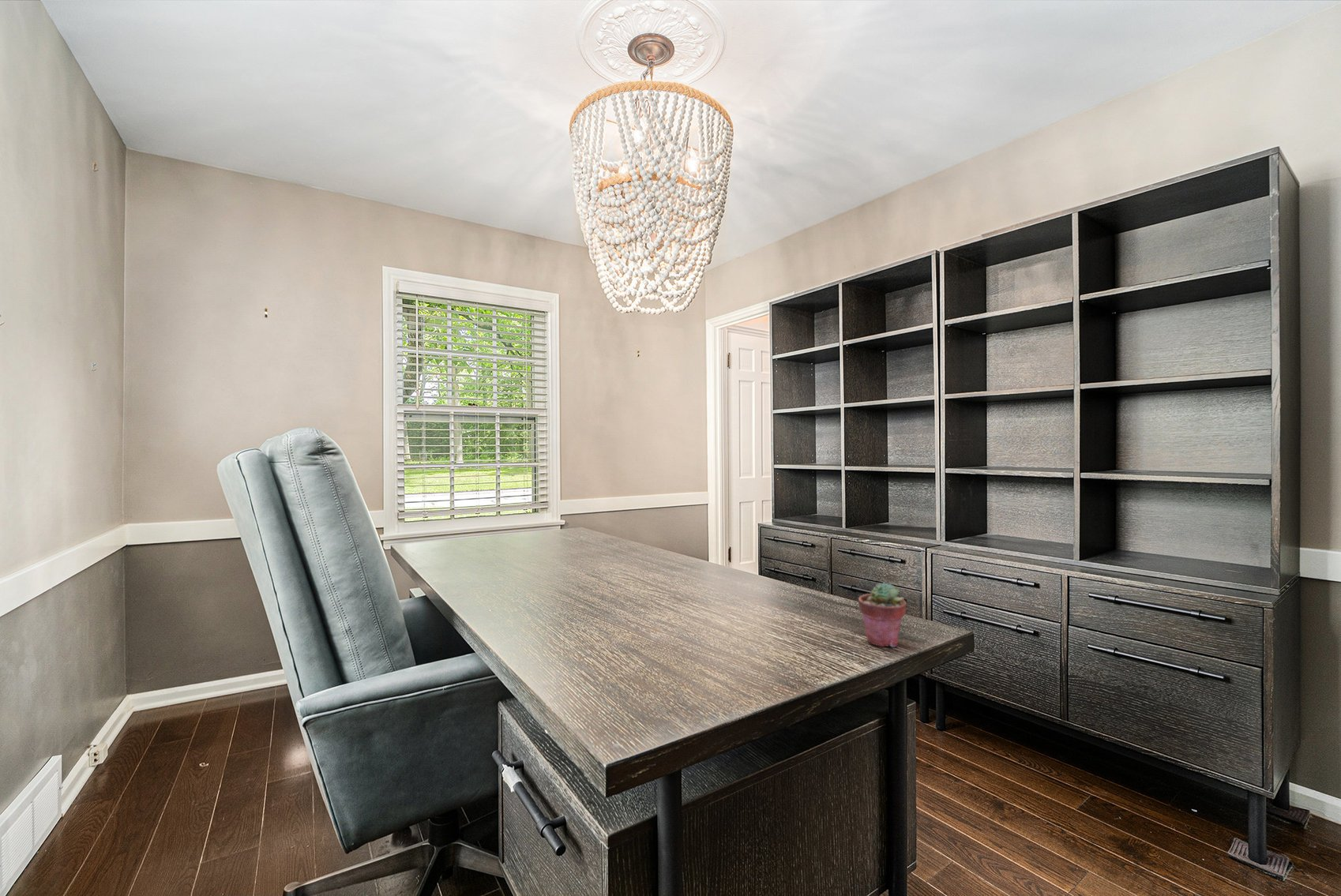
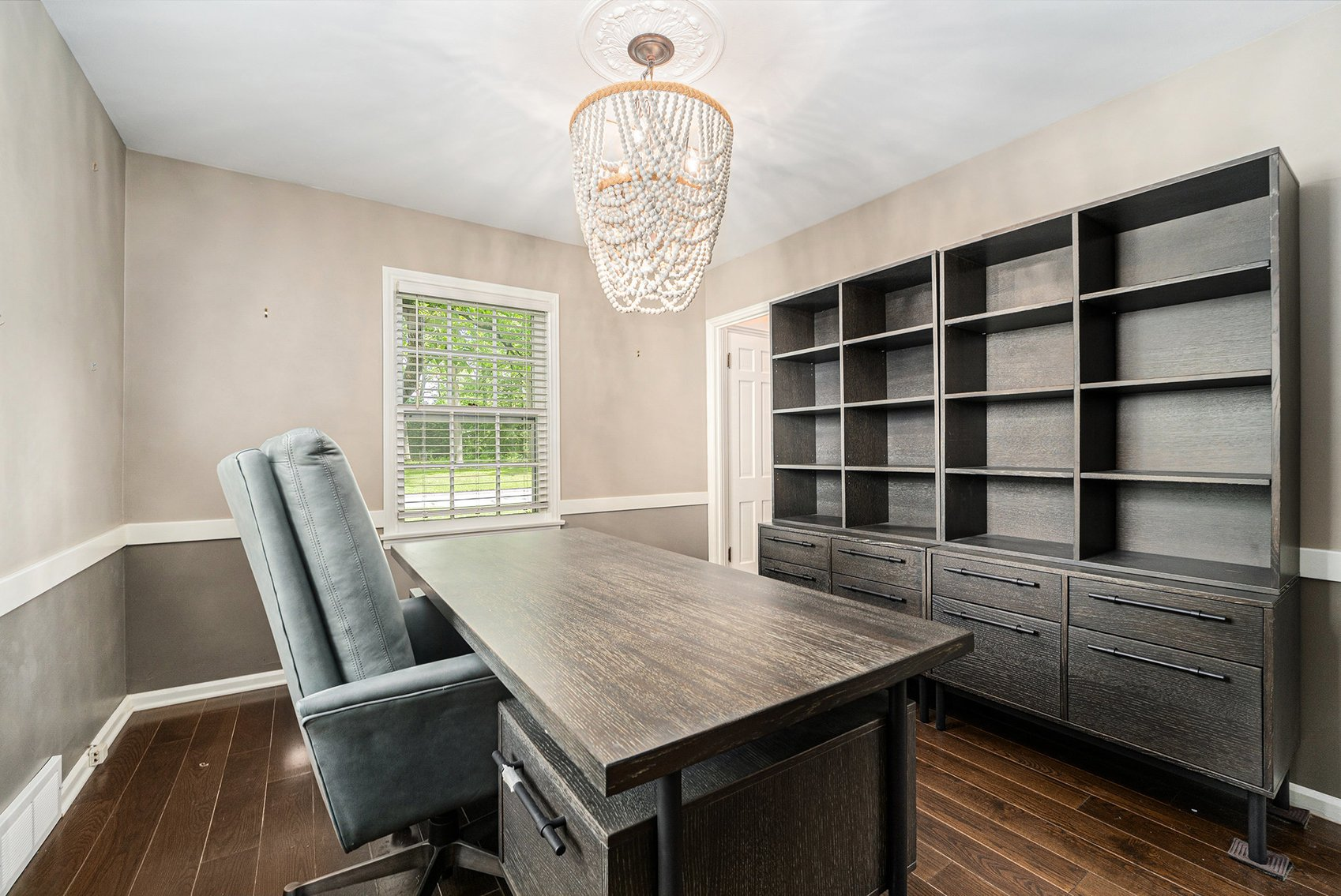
- potted succulent [858,581,907,648]
